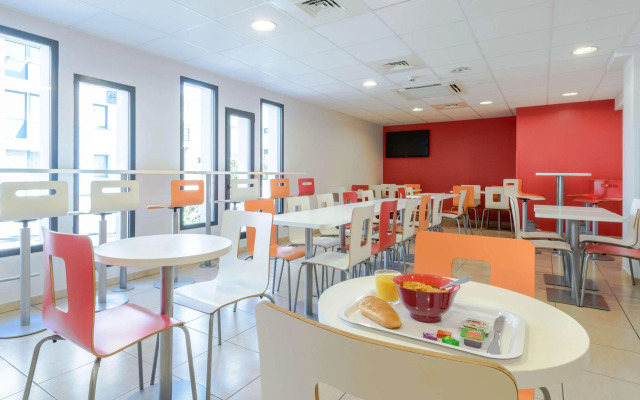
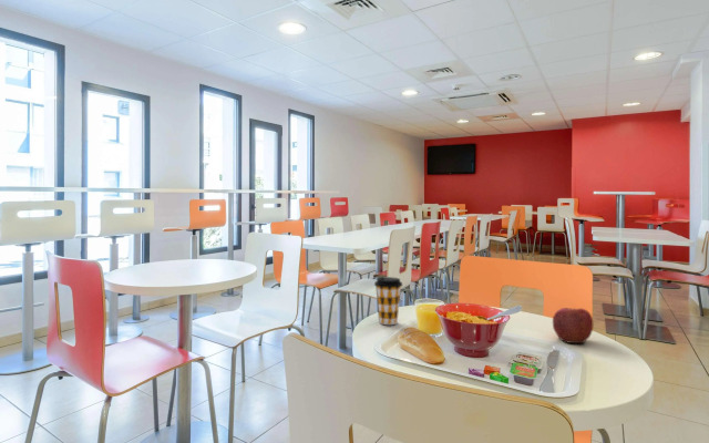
+ apple [552,307,594,344]
+ coffee cup [373,276,403,326]
